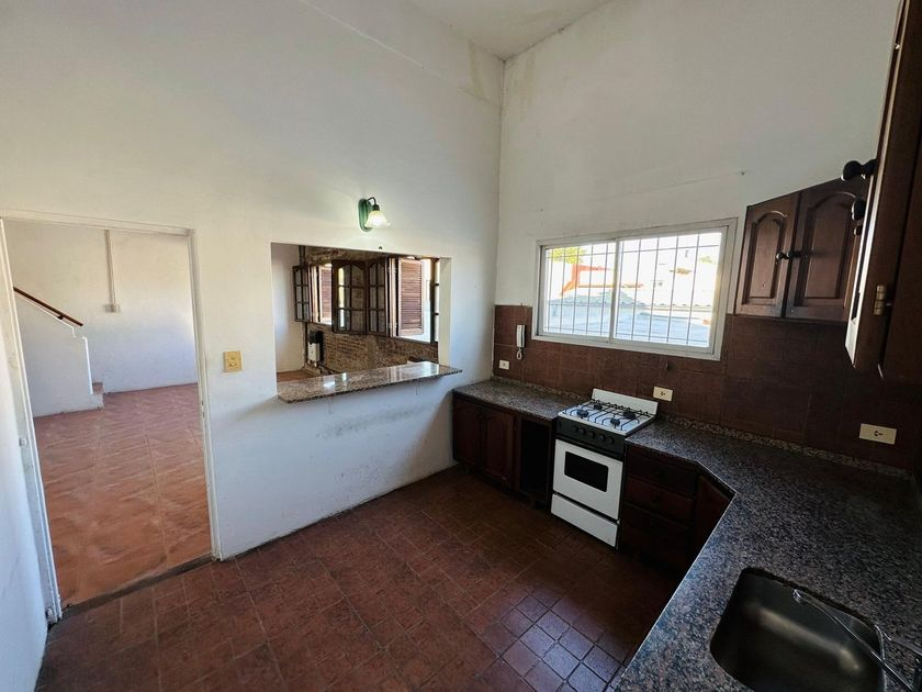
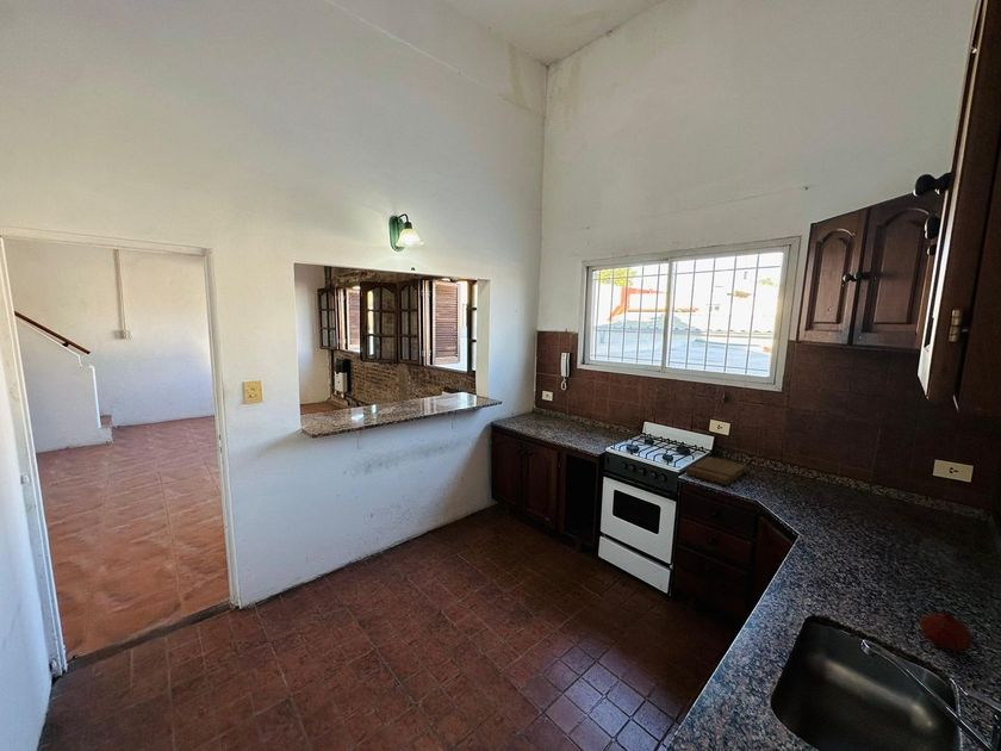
+ fruit [919,609,974,652]
+ cutting board [685,455,748,486]
